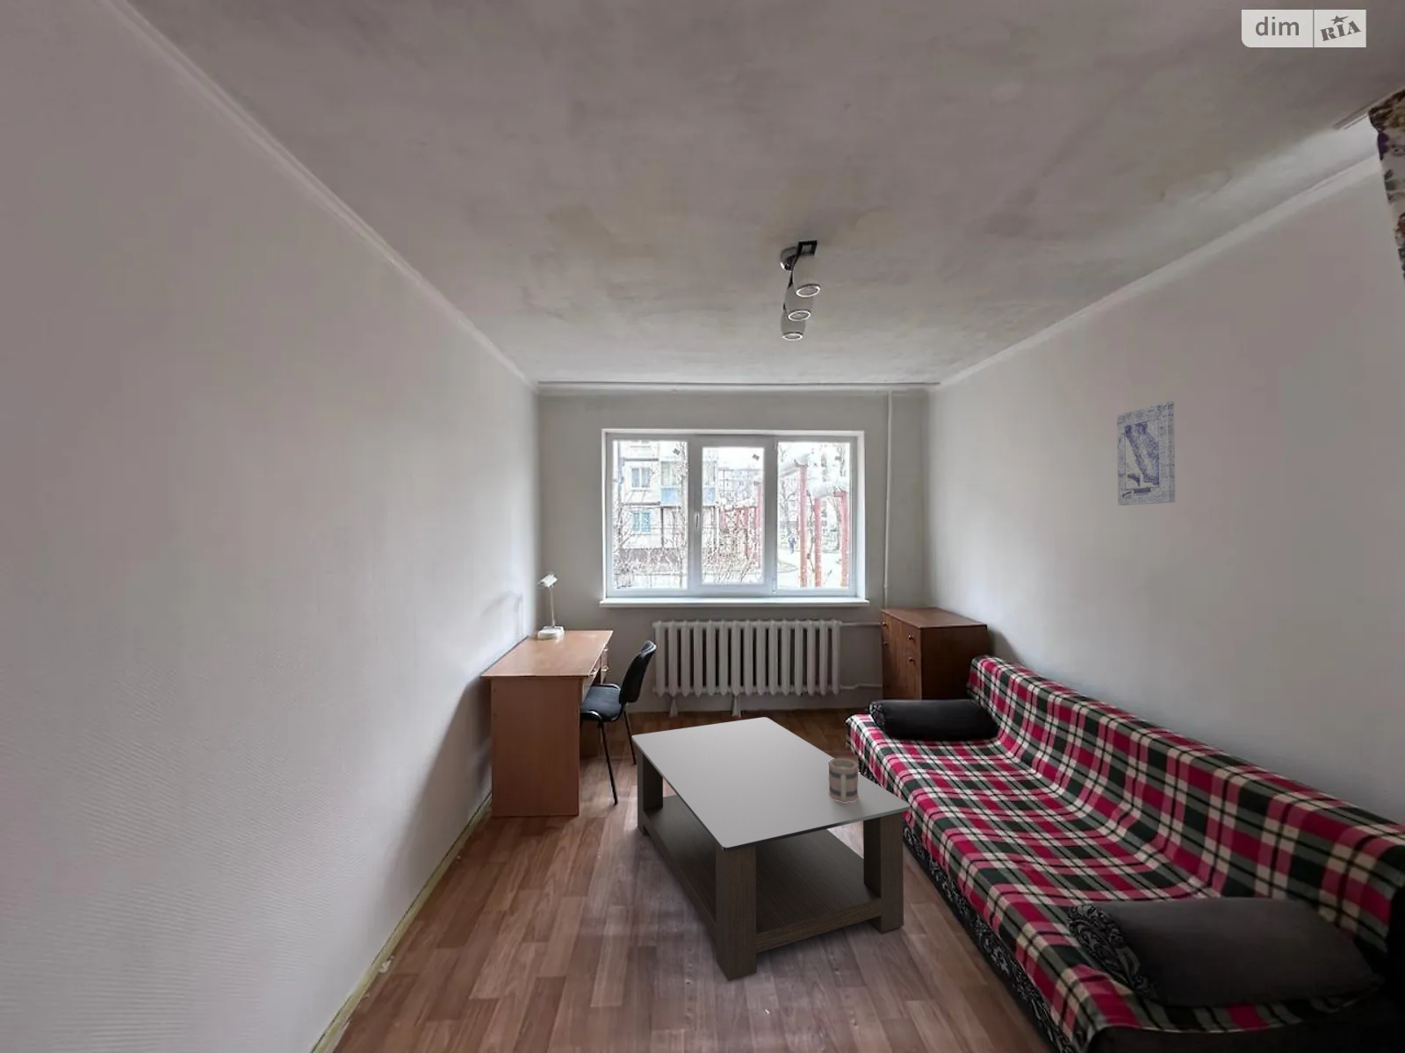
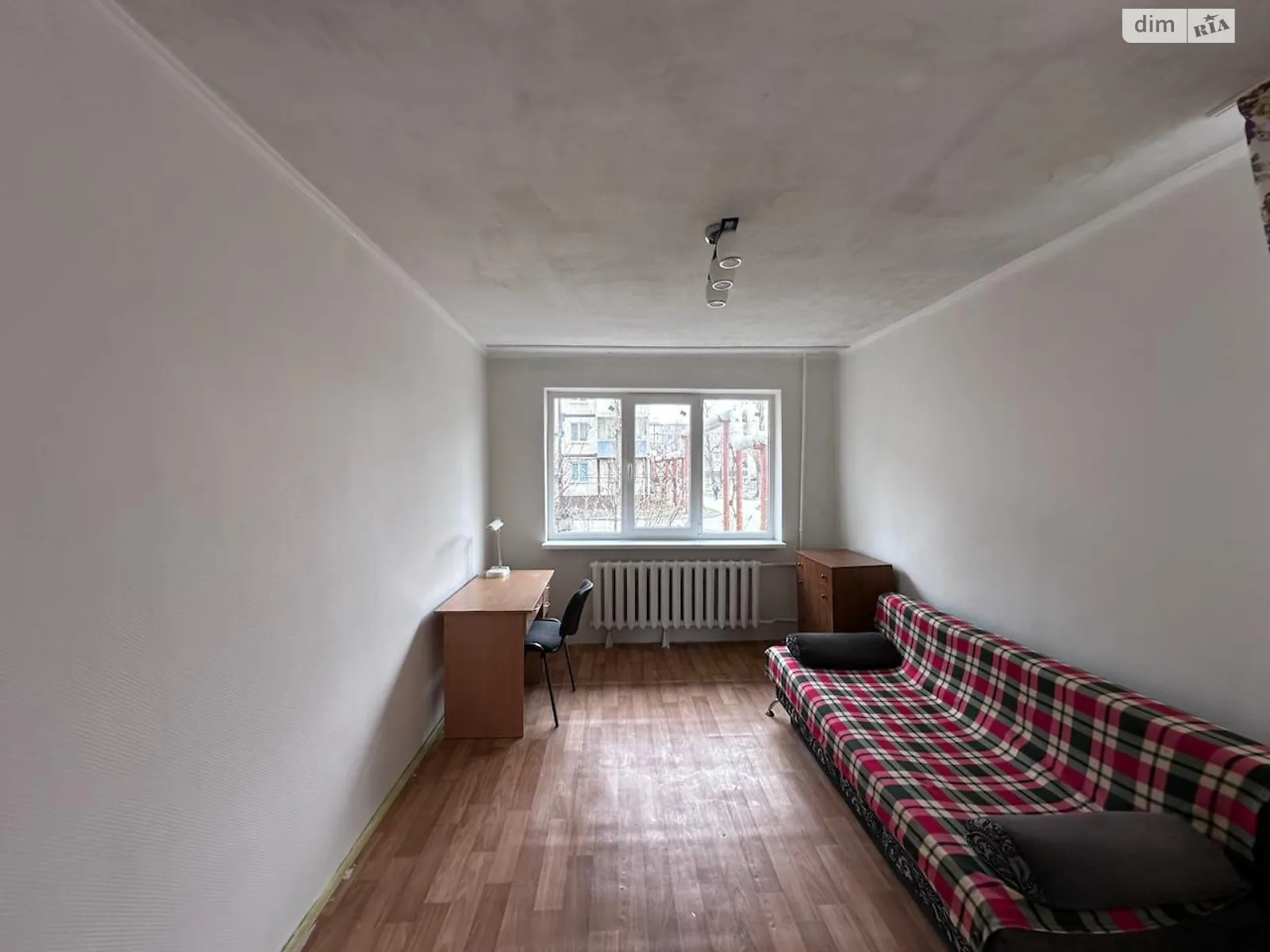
- mug [829,758,858,803]
- wall art [1116,400,1176,507]
- coffee table [631,717,910,982]
